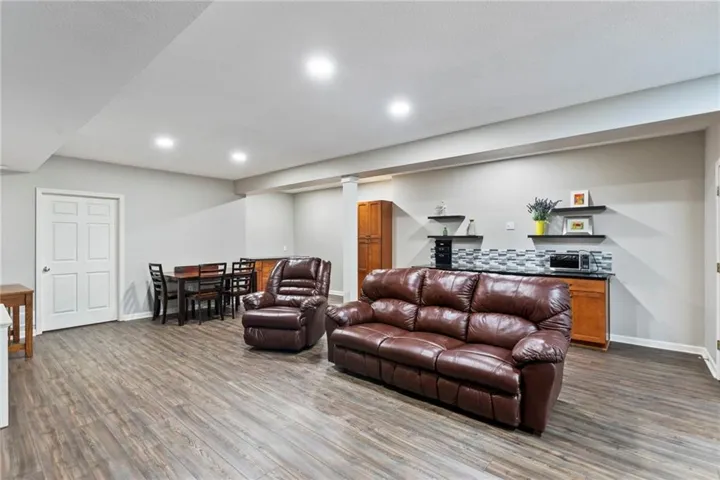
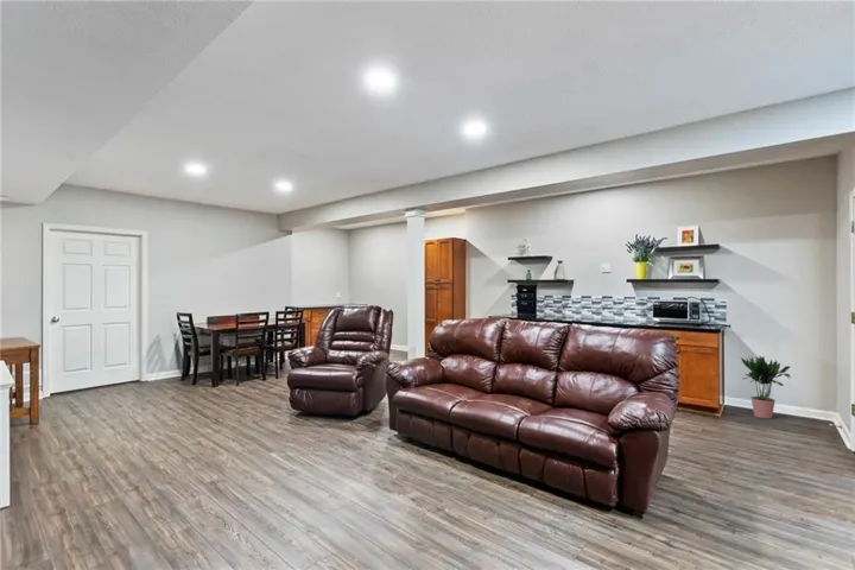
+ potted plant [740,354,792,419]
